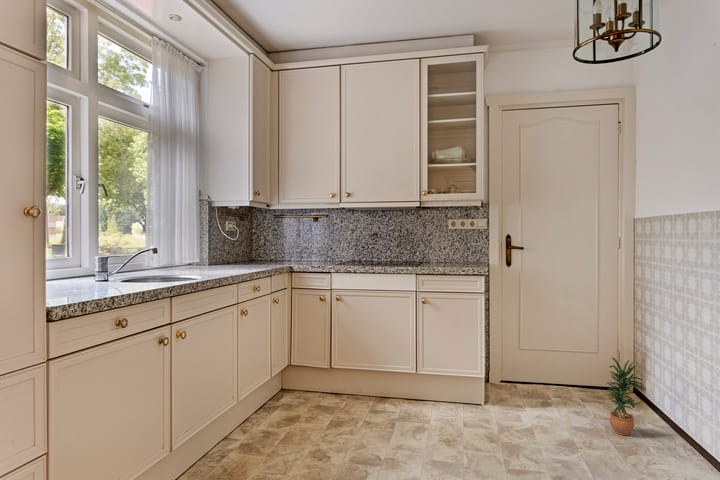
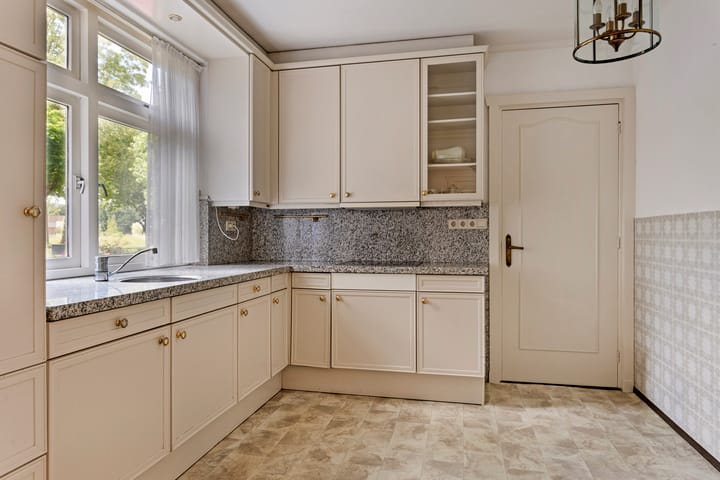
- potted plant [605,357,647,436]
